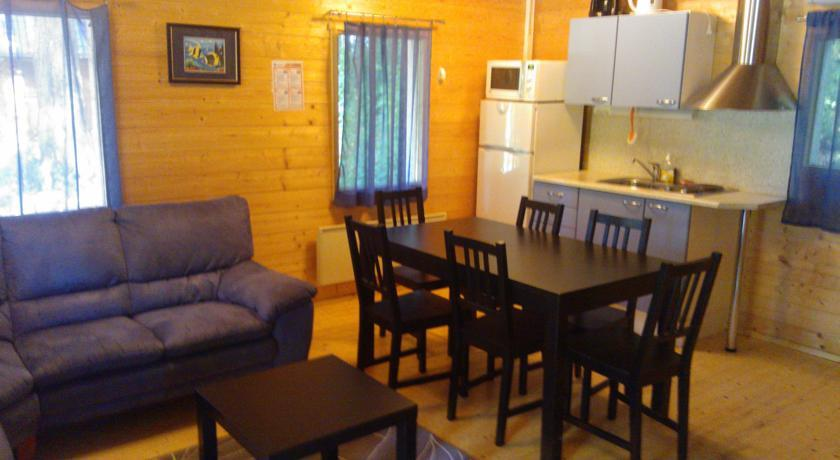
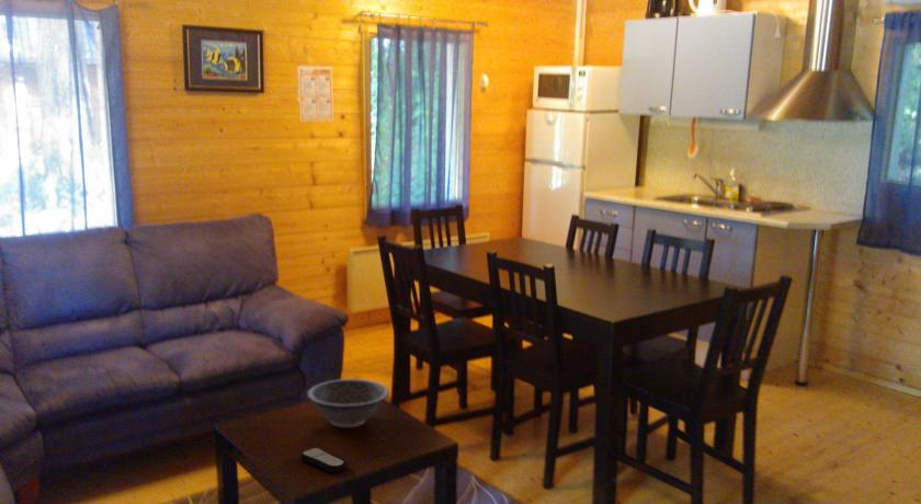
+ remote control [299,447,348,473]
+ decorative bowl [306,378,390,428]
